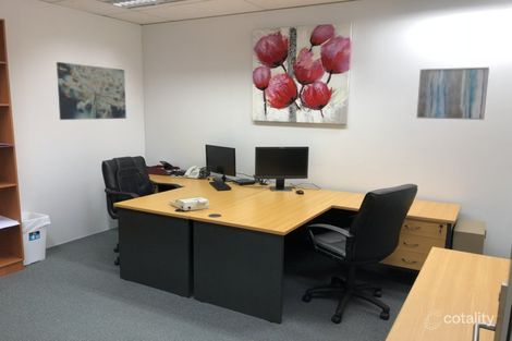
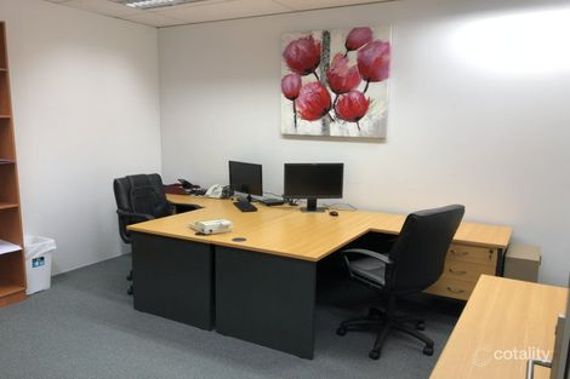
- wall art [56,61,127,121]
- wall art [415,66,490,121]
